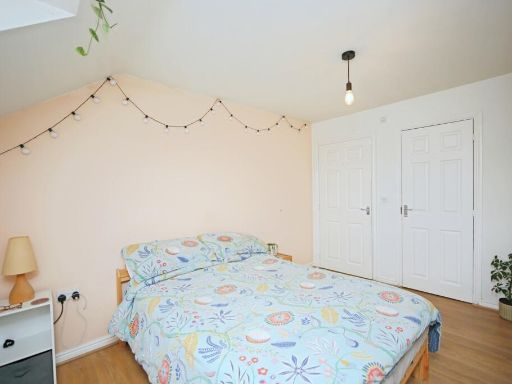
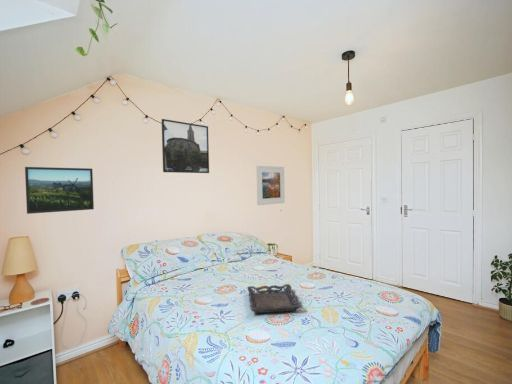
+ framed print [161,118,210,174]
+ tray [246,283,303,314]
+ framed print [24,166,95,215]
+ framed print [256,165,286,206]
